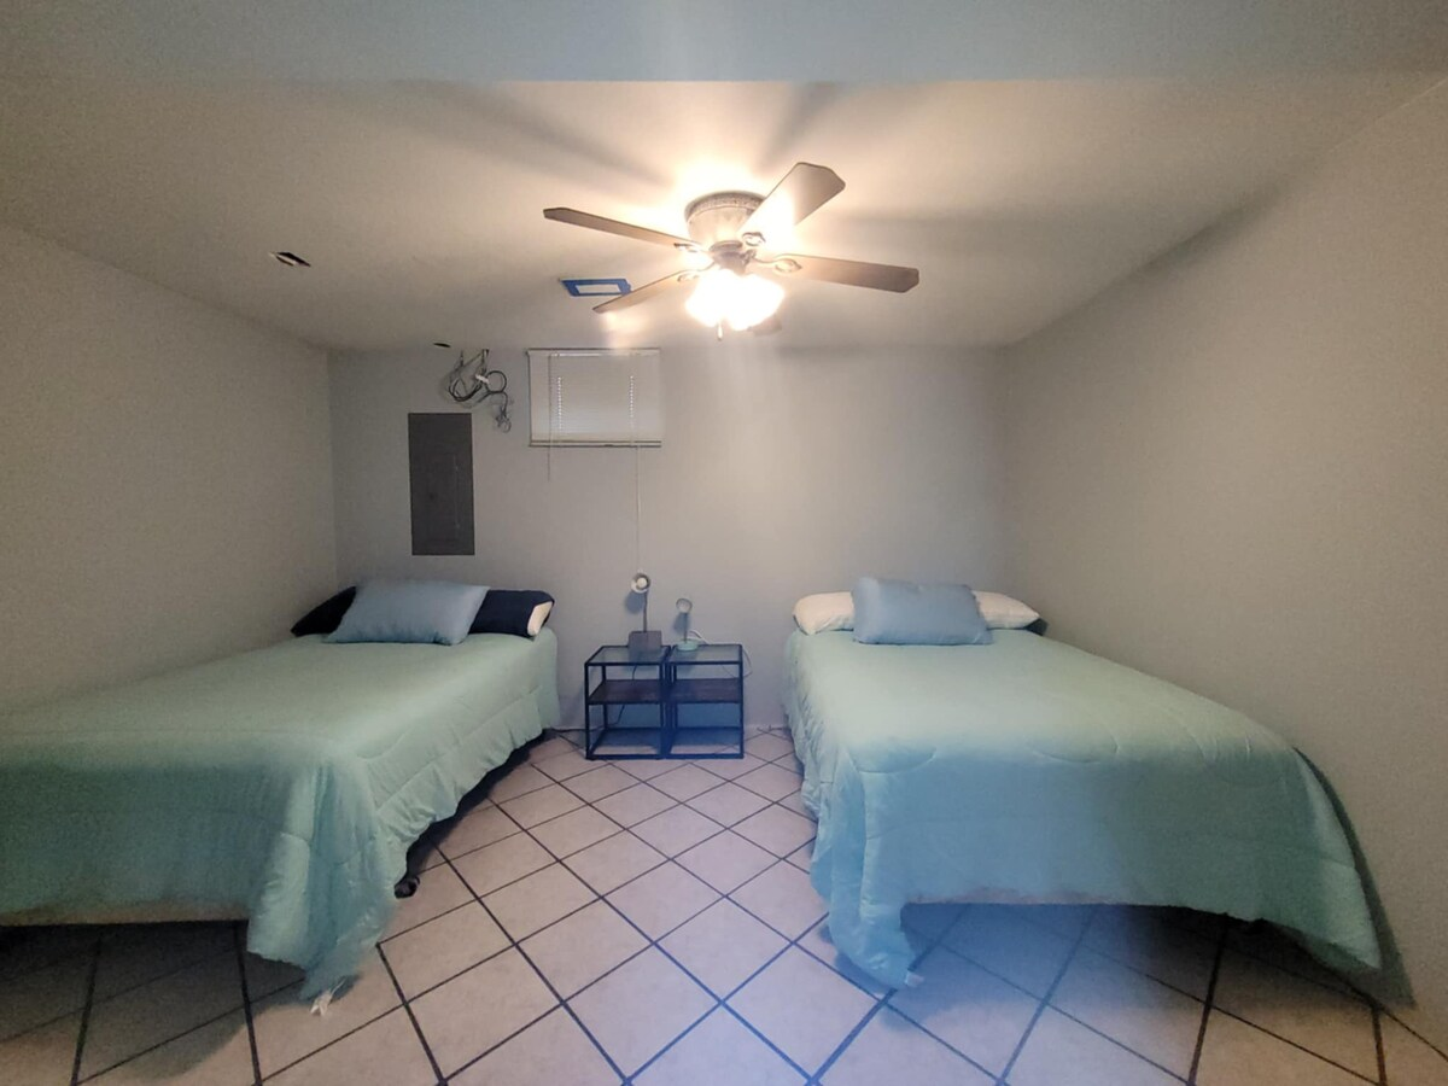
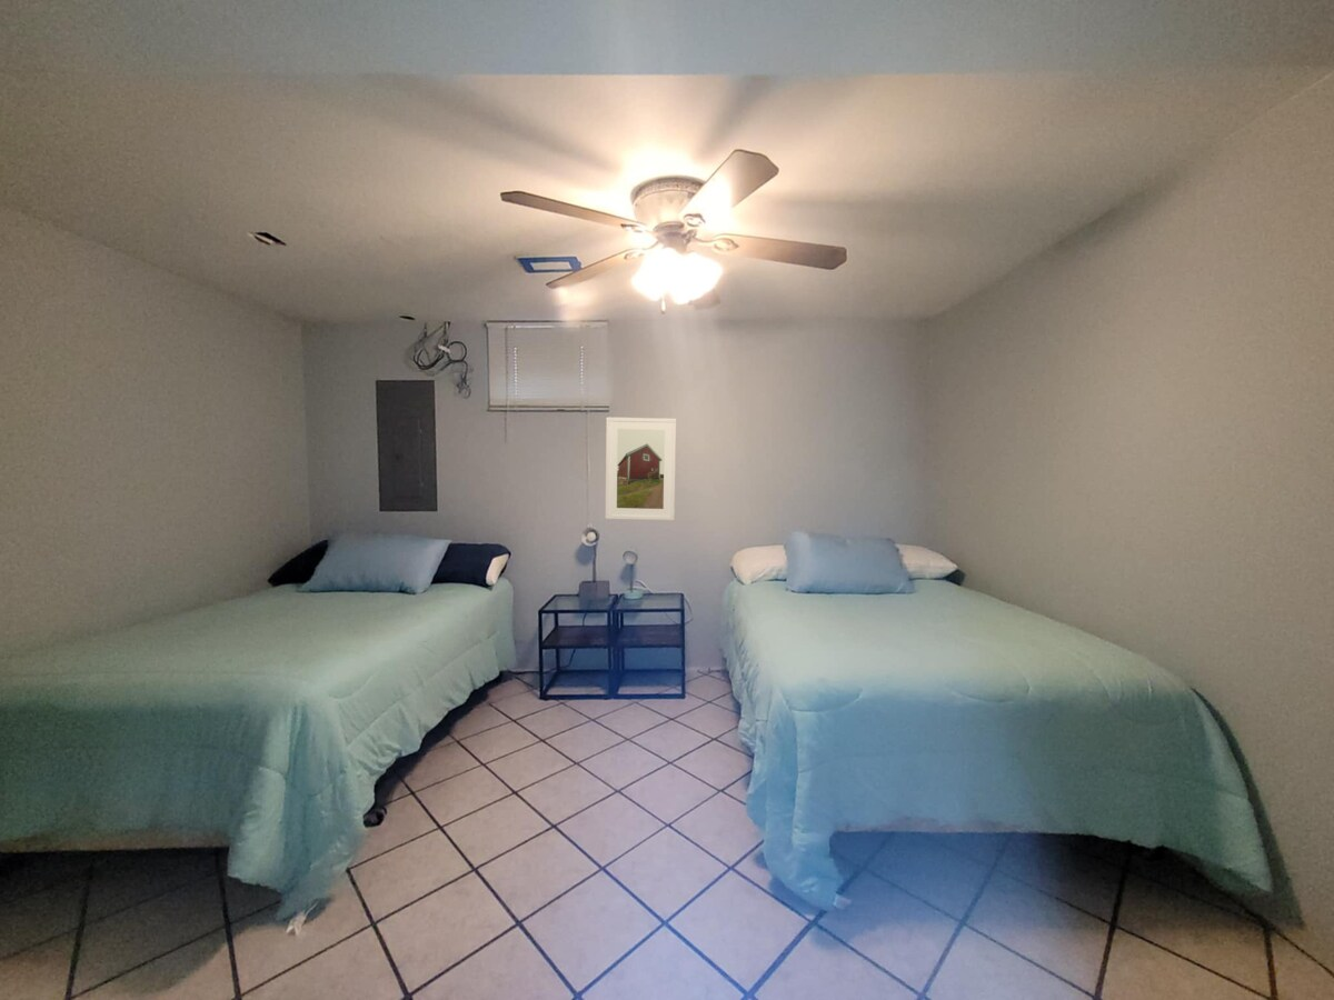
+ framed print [605,417,677,521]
